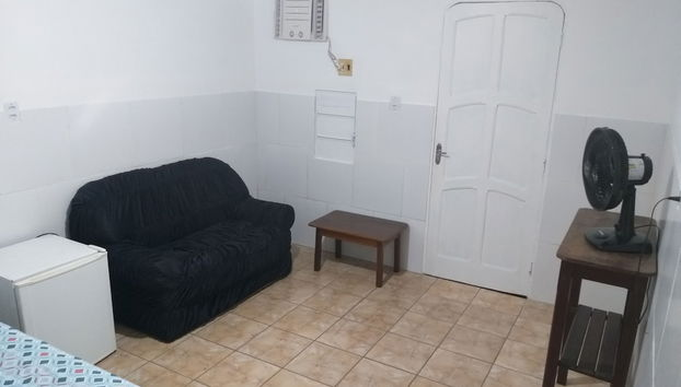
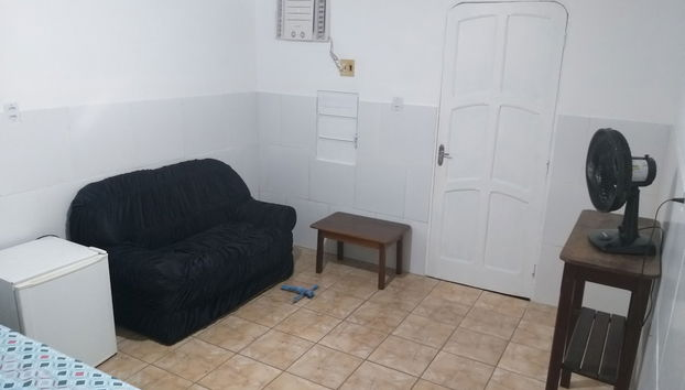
+ plush toy [278,281,319,303]
